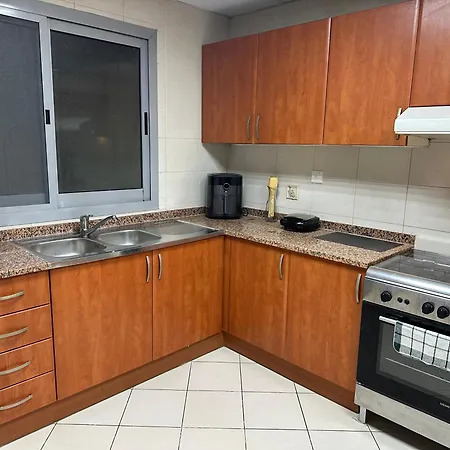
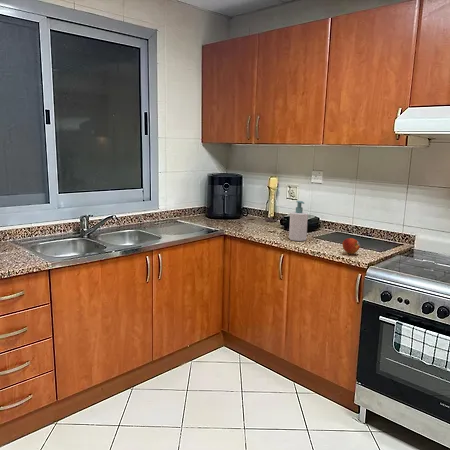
+ soap bottle [288,200,309,242]
+ fruit [341,237,361,255]
